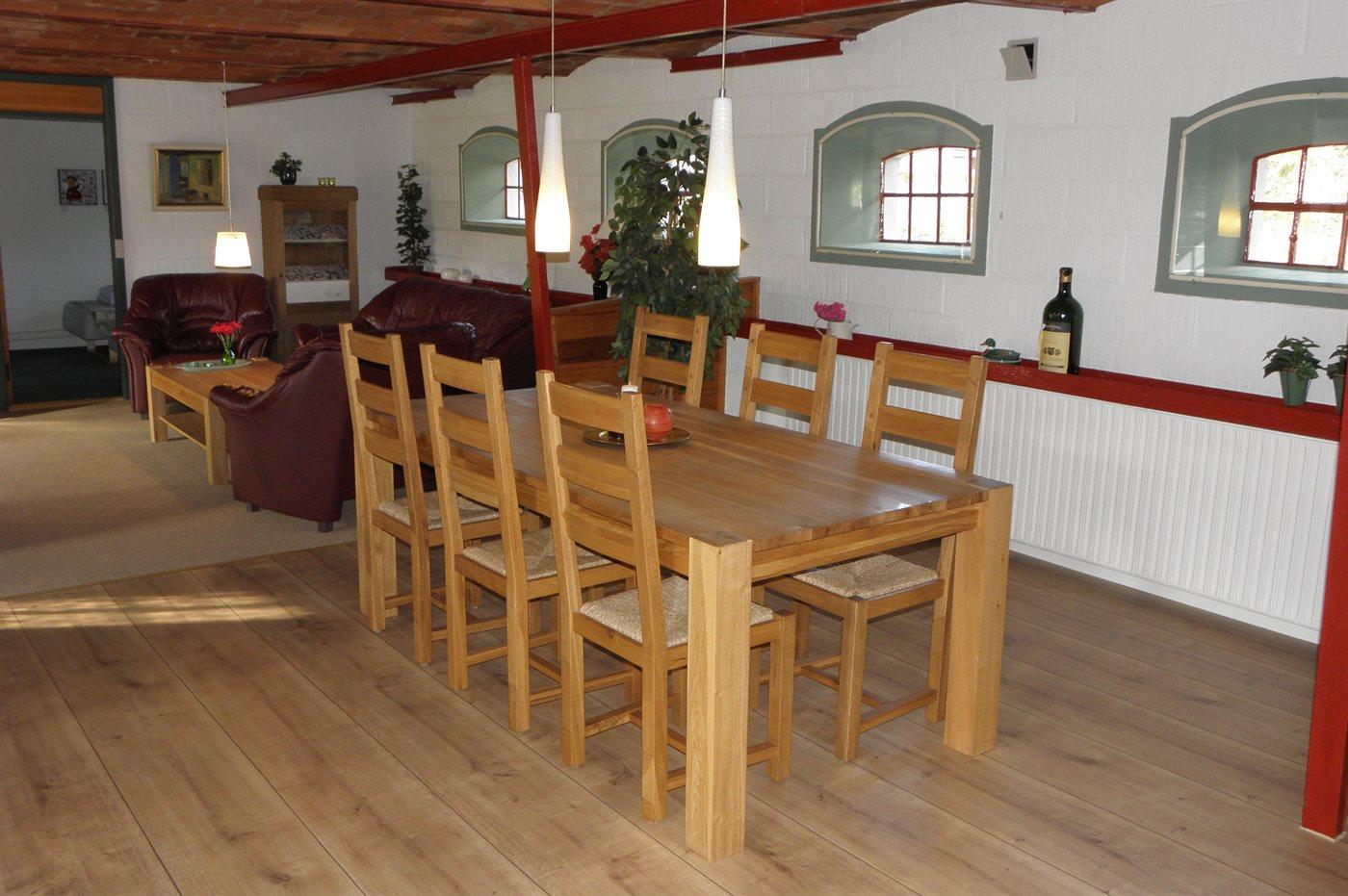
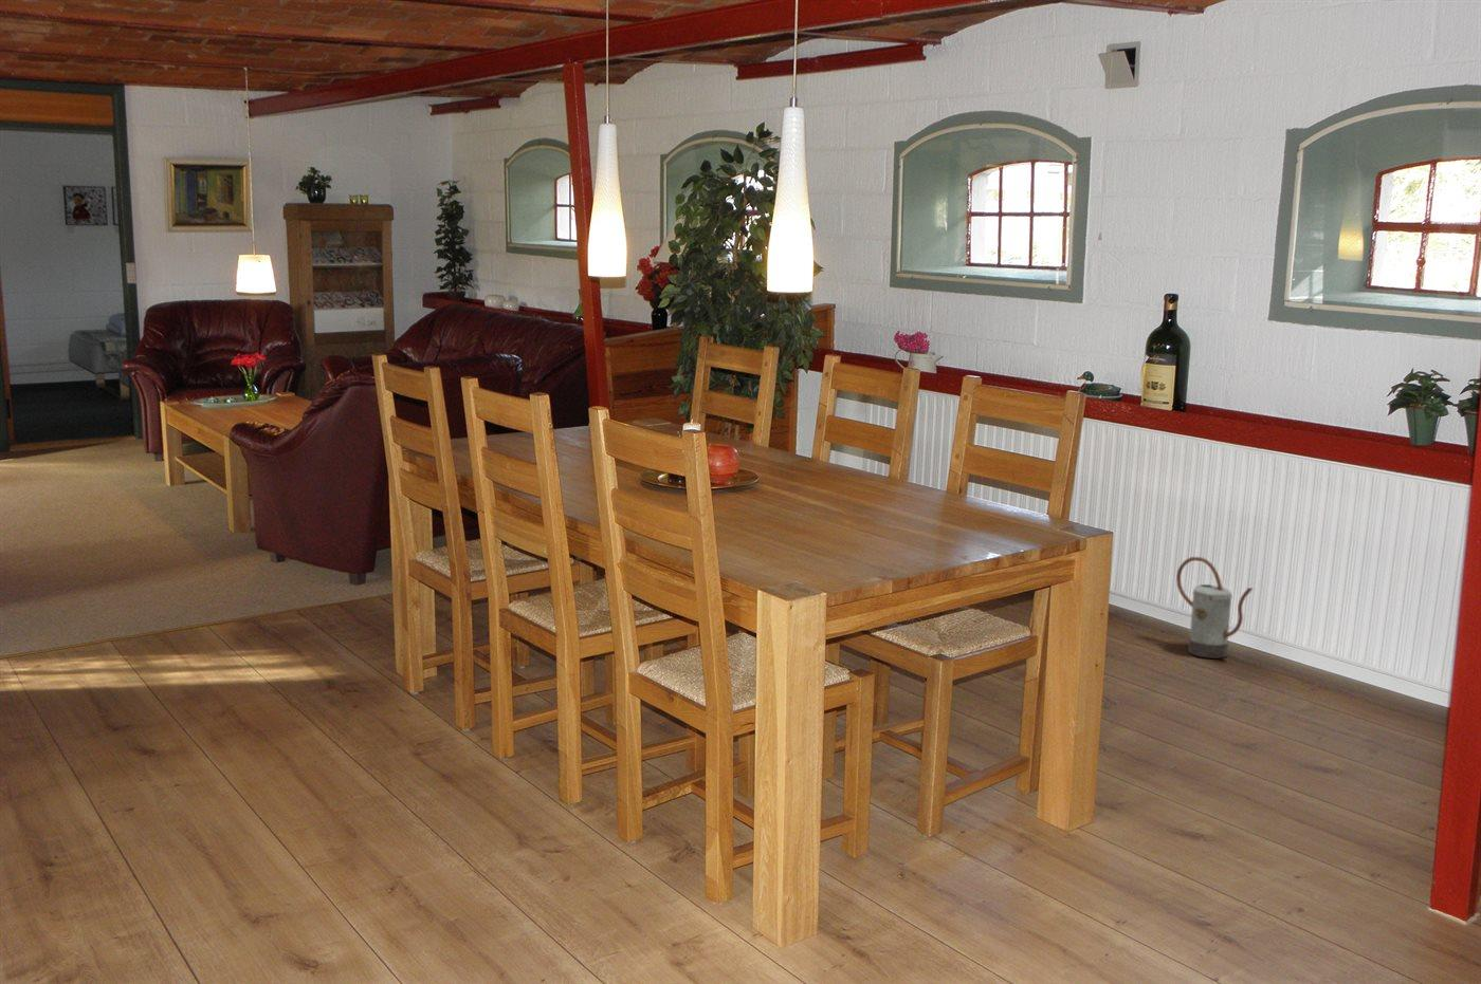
+ watering can [1176,556,1254,660]
